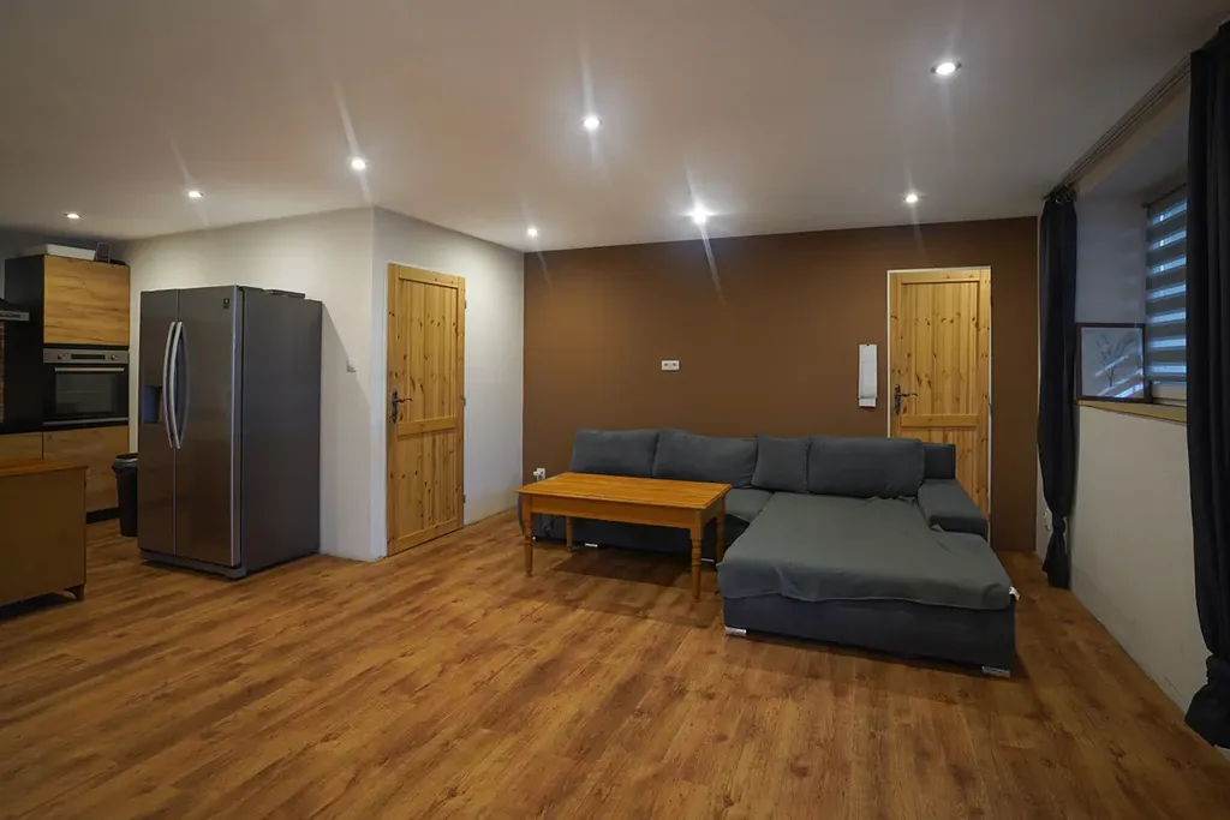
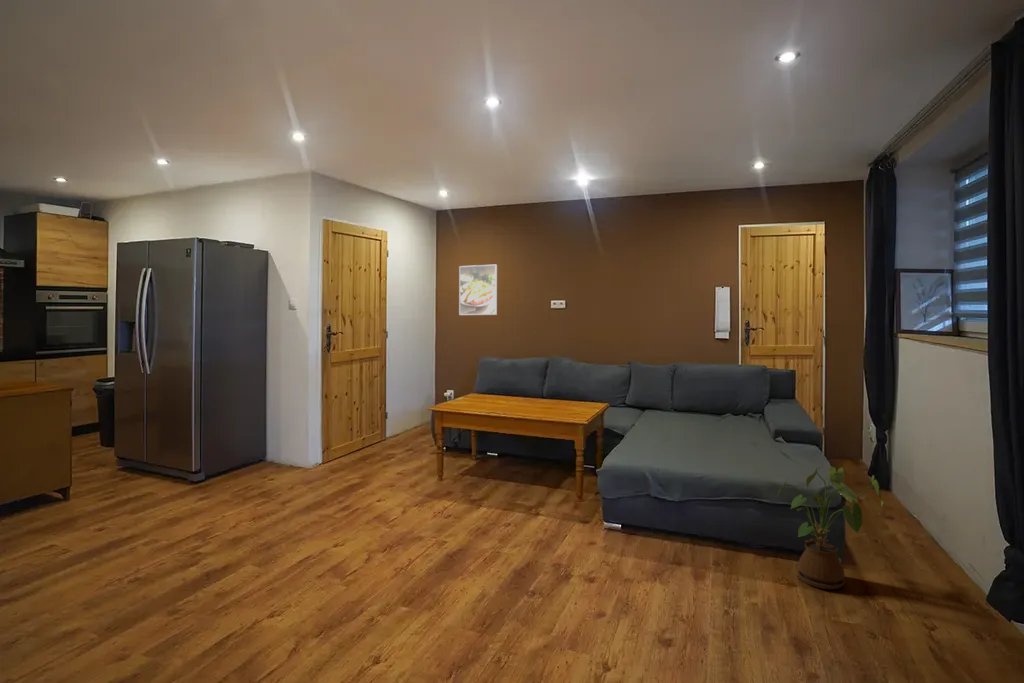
+ house plant [777,466,885,590]
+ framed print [458,264,498,316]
